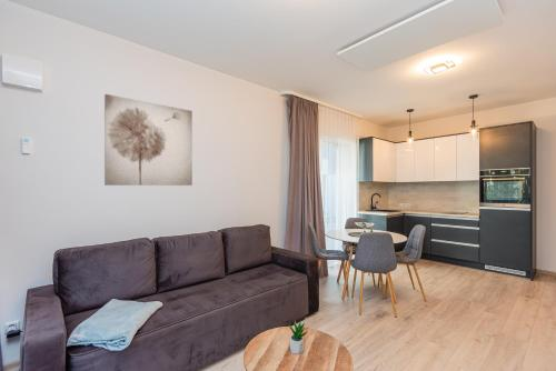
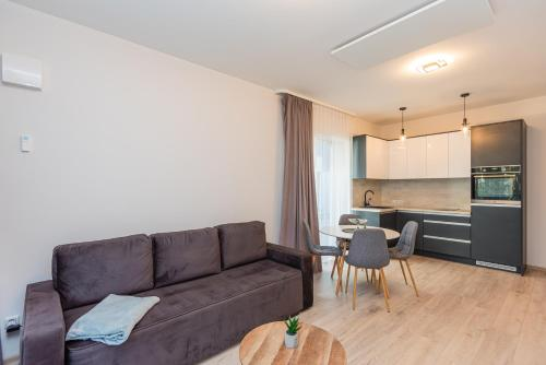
- wall art [103,93,193,187]
